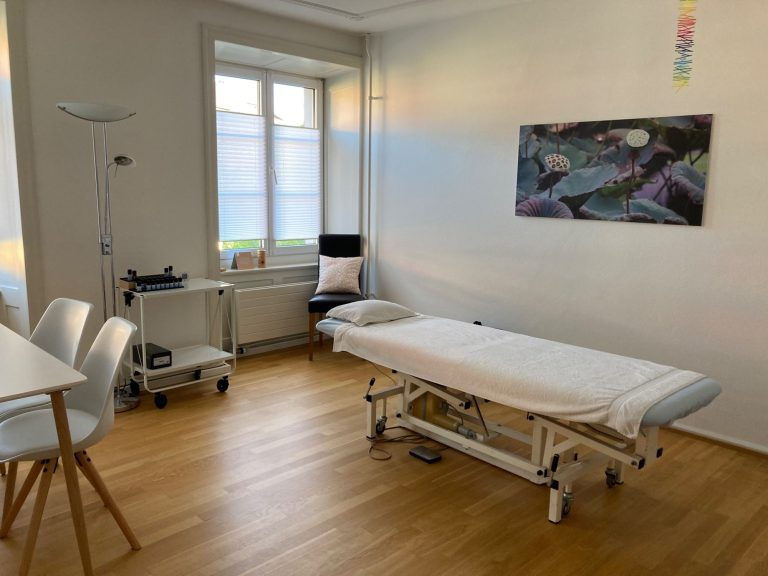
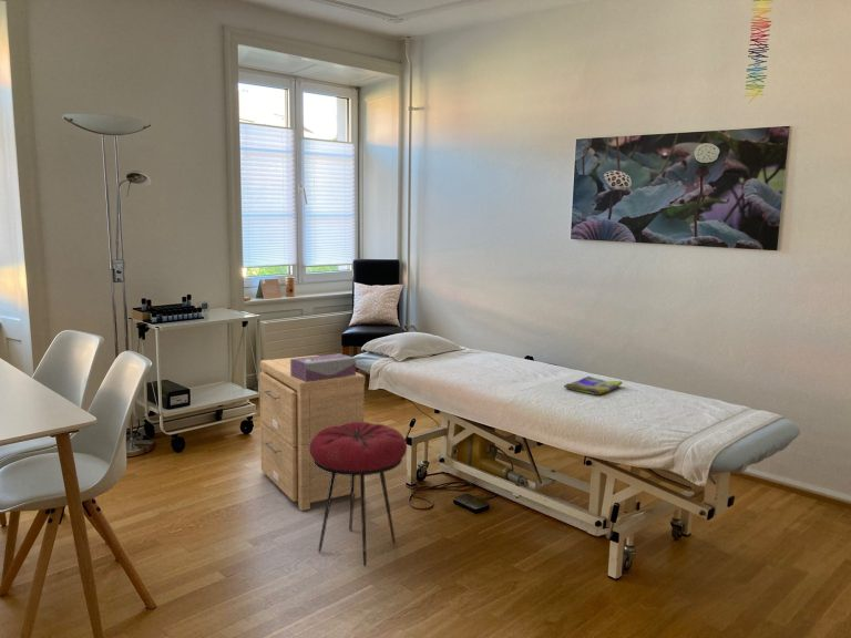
+ dish towel [563,375,624,397]
+ side table [258,354,366,512]
+ stool [308,421,408,567]
+ tissue box [290,352,357,382]
